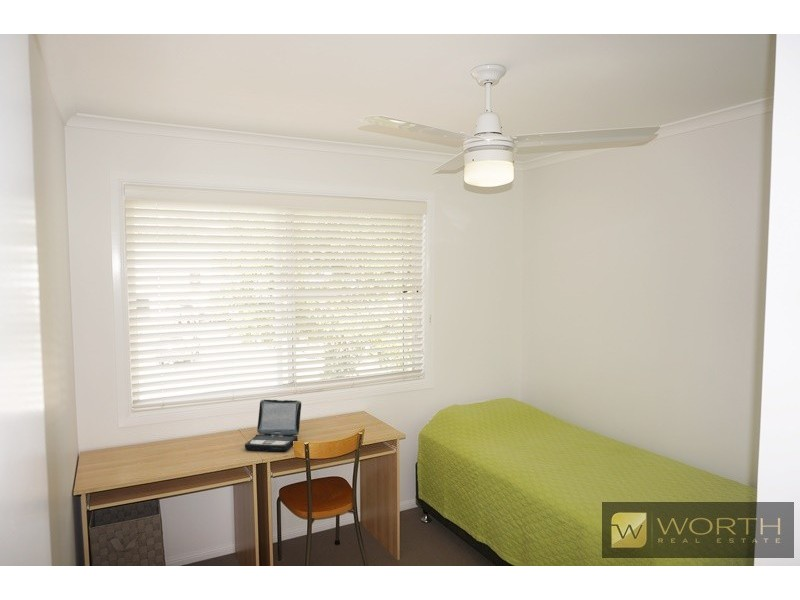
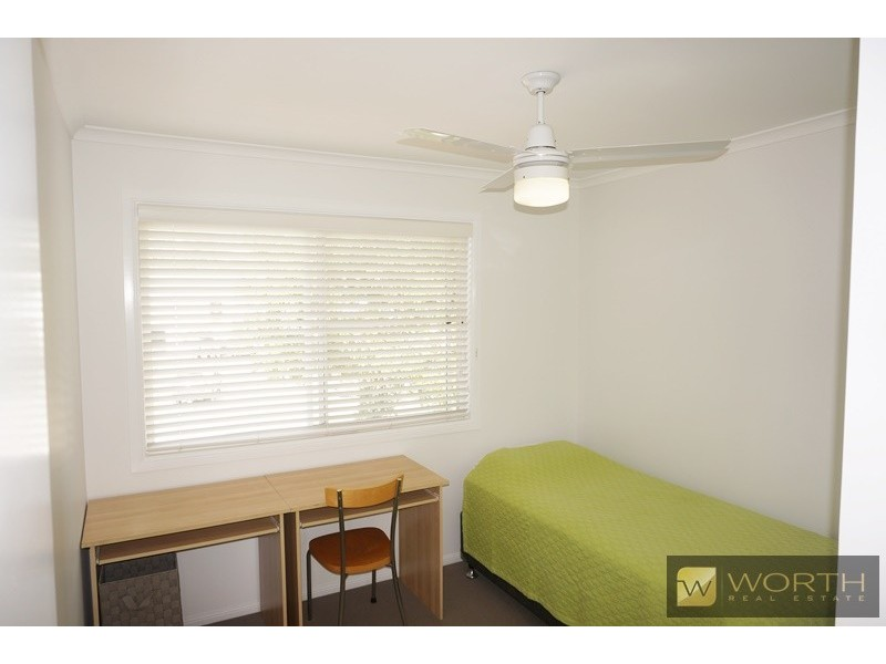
- laptop [244,399,302,452]
